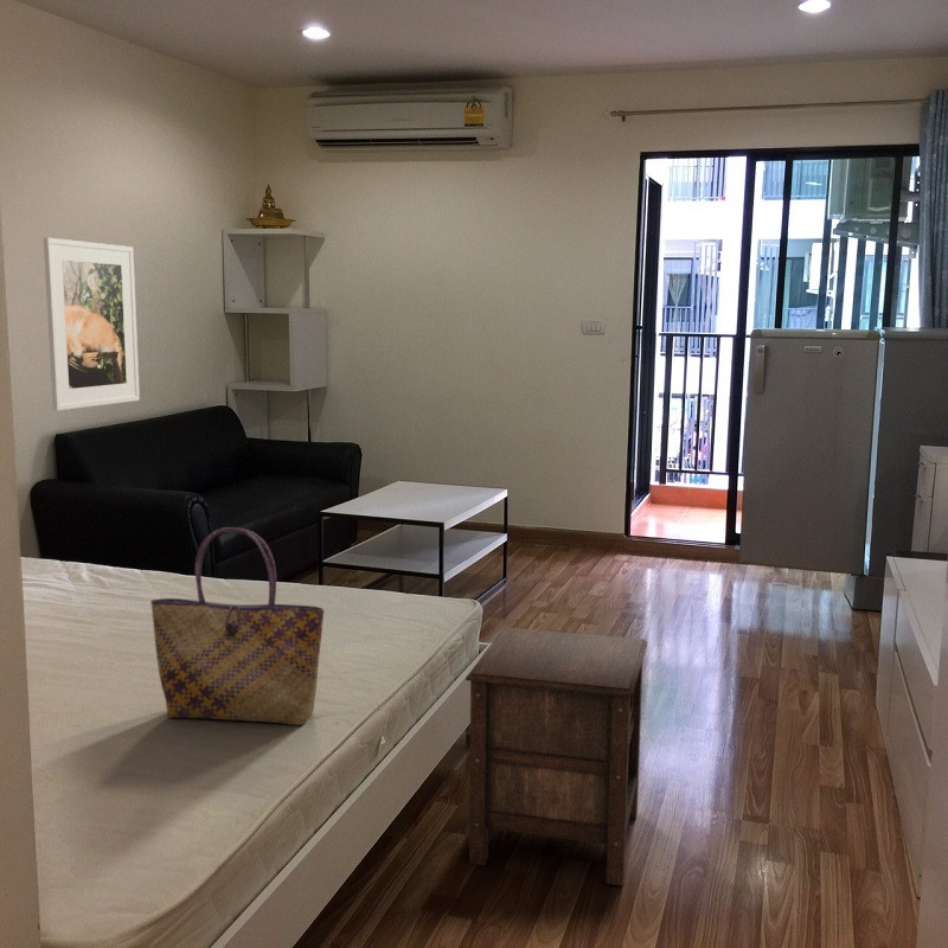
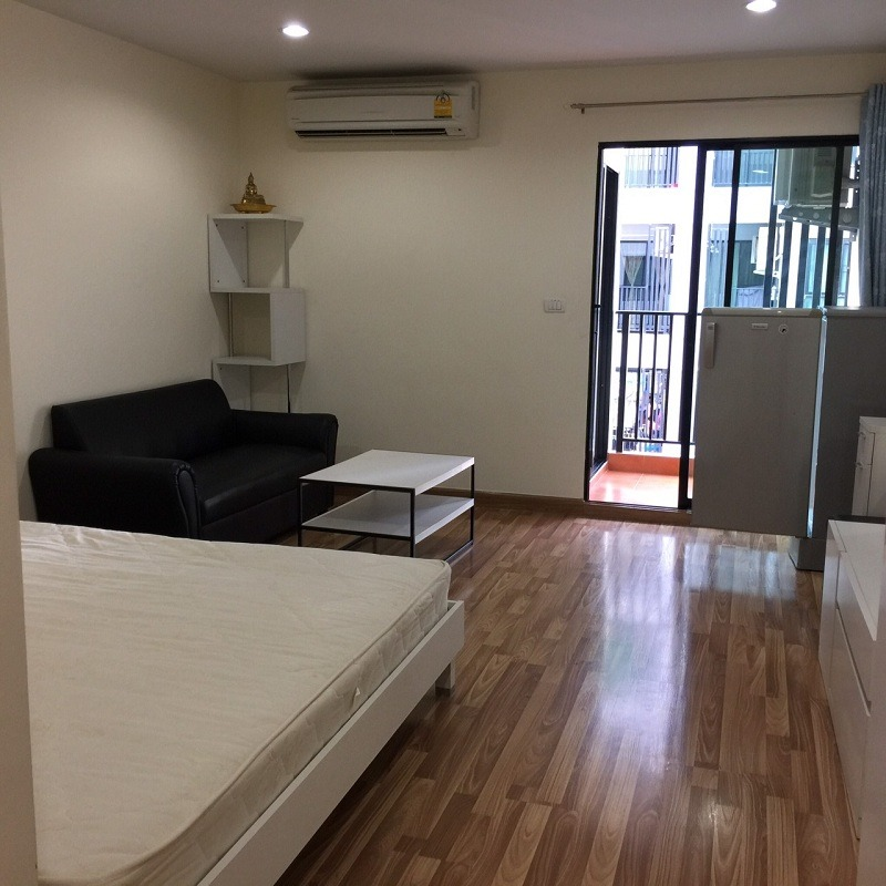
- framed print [43,237,141,412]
- nightstand [465,626,648,888]
- tote bag [149,526,325,726]
